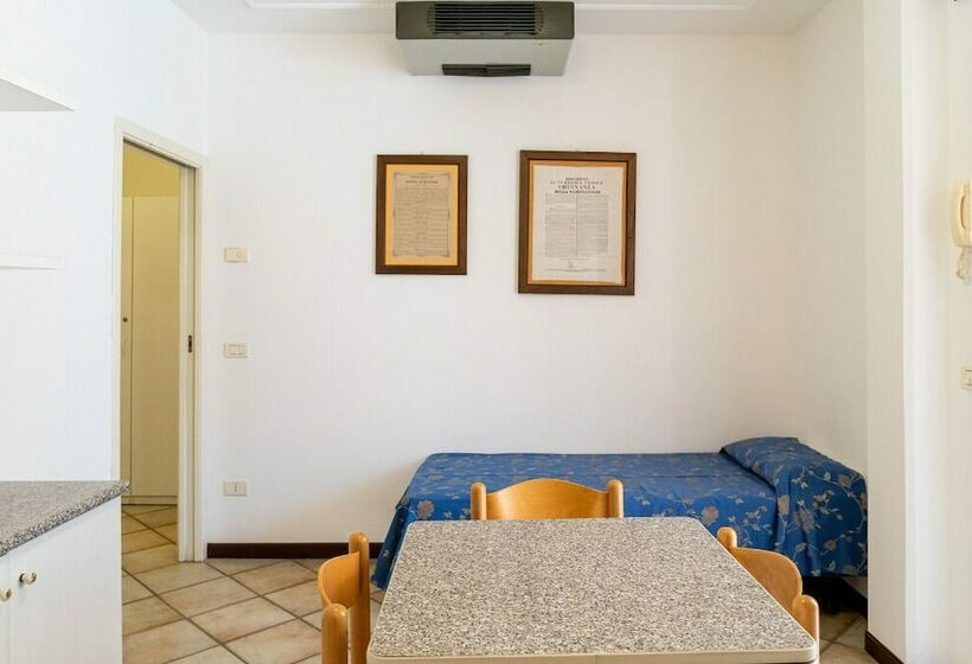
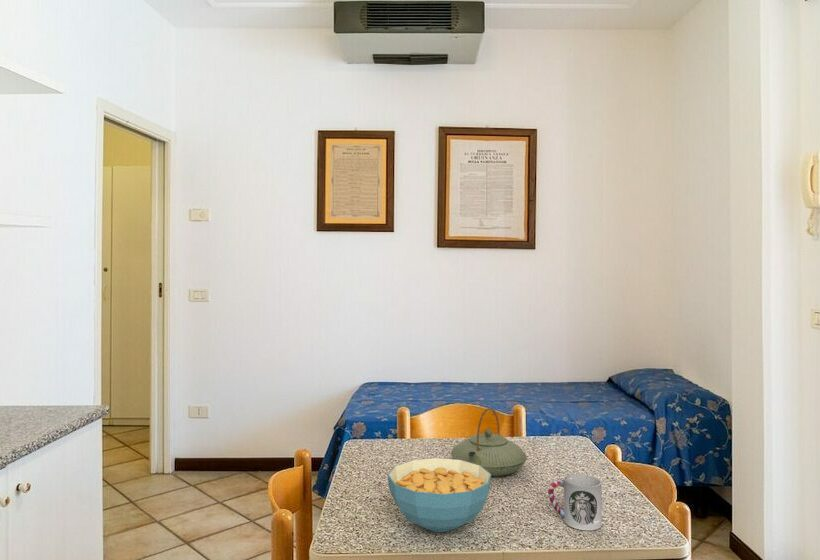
+ cup [547,473,603,531]
+ teapot [450,407,528,477]
+ cereal bowl [387,457,492,533]
